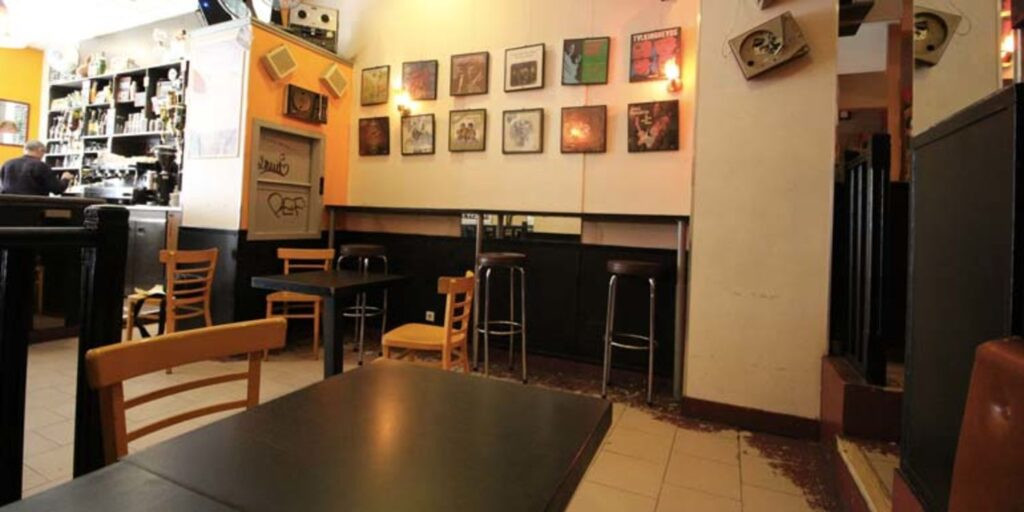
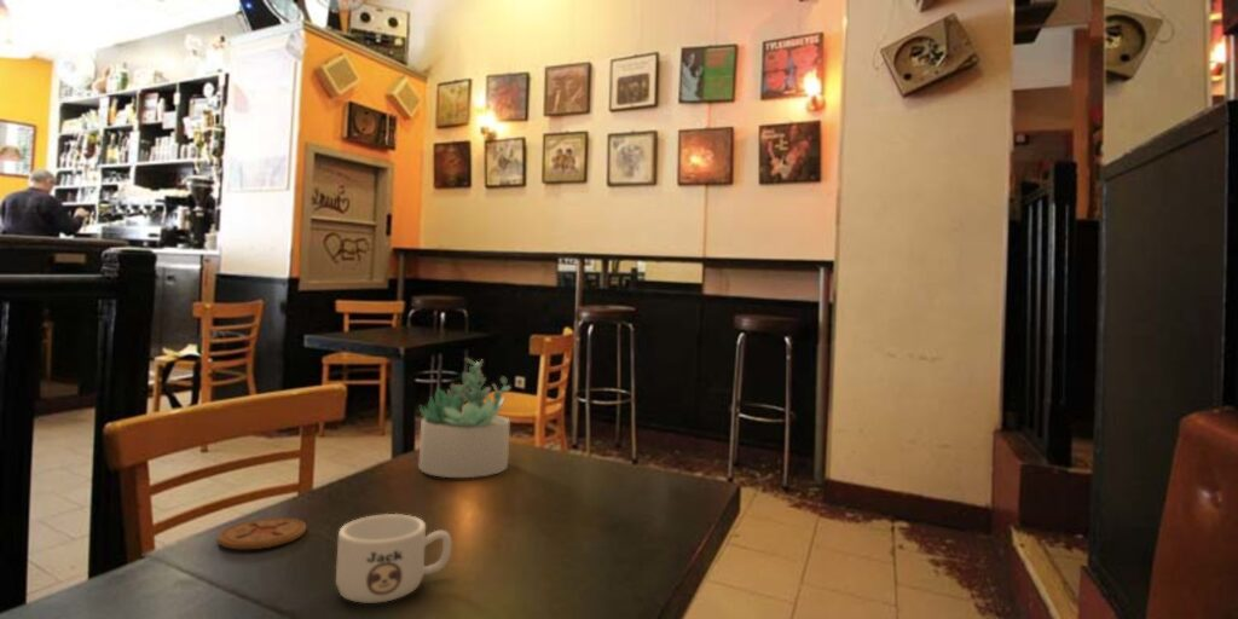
+ succulent plant [417,357,511,479]
+ coaster [216,516,307,550]
+ mug [335,513,452,604]
